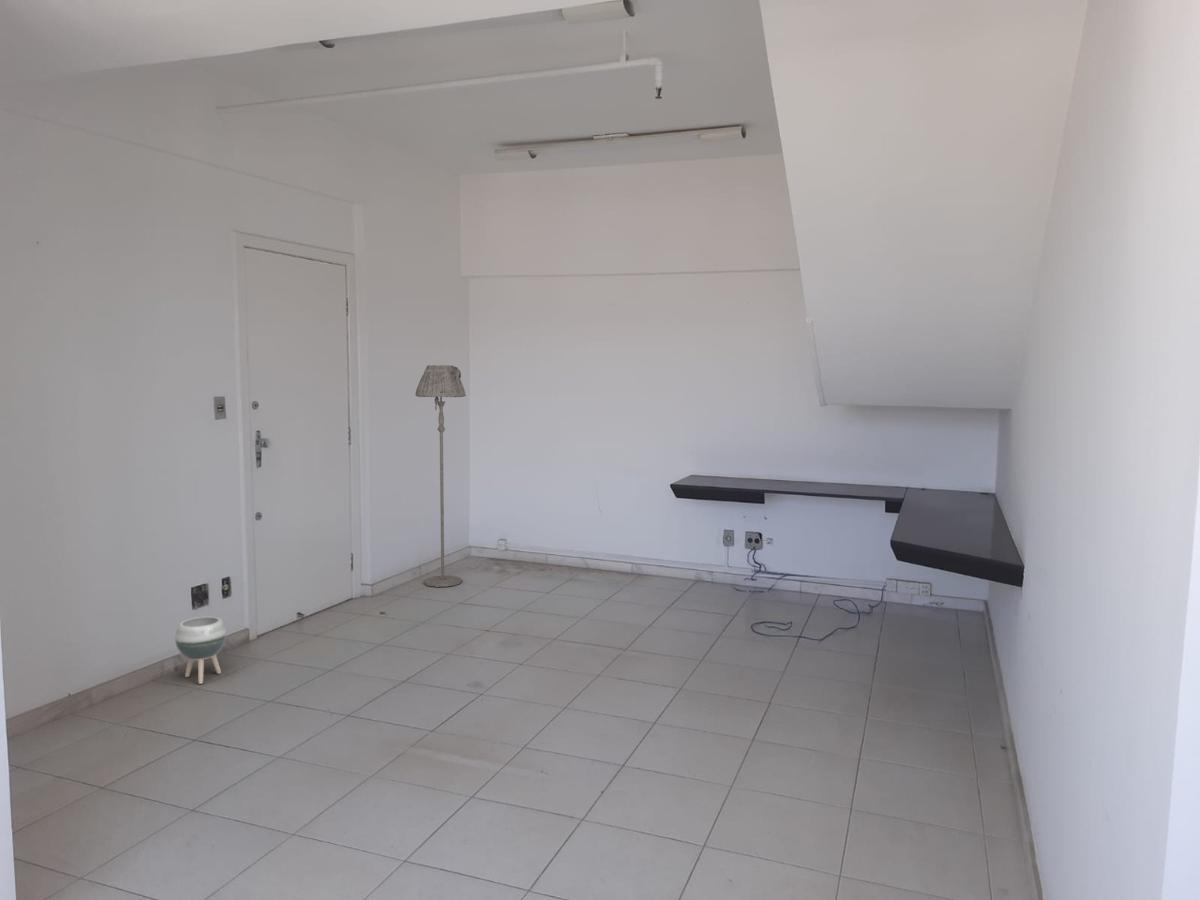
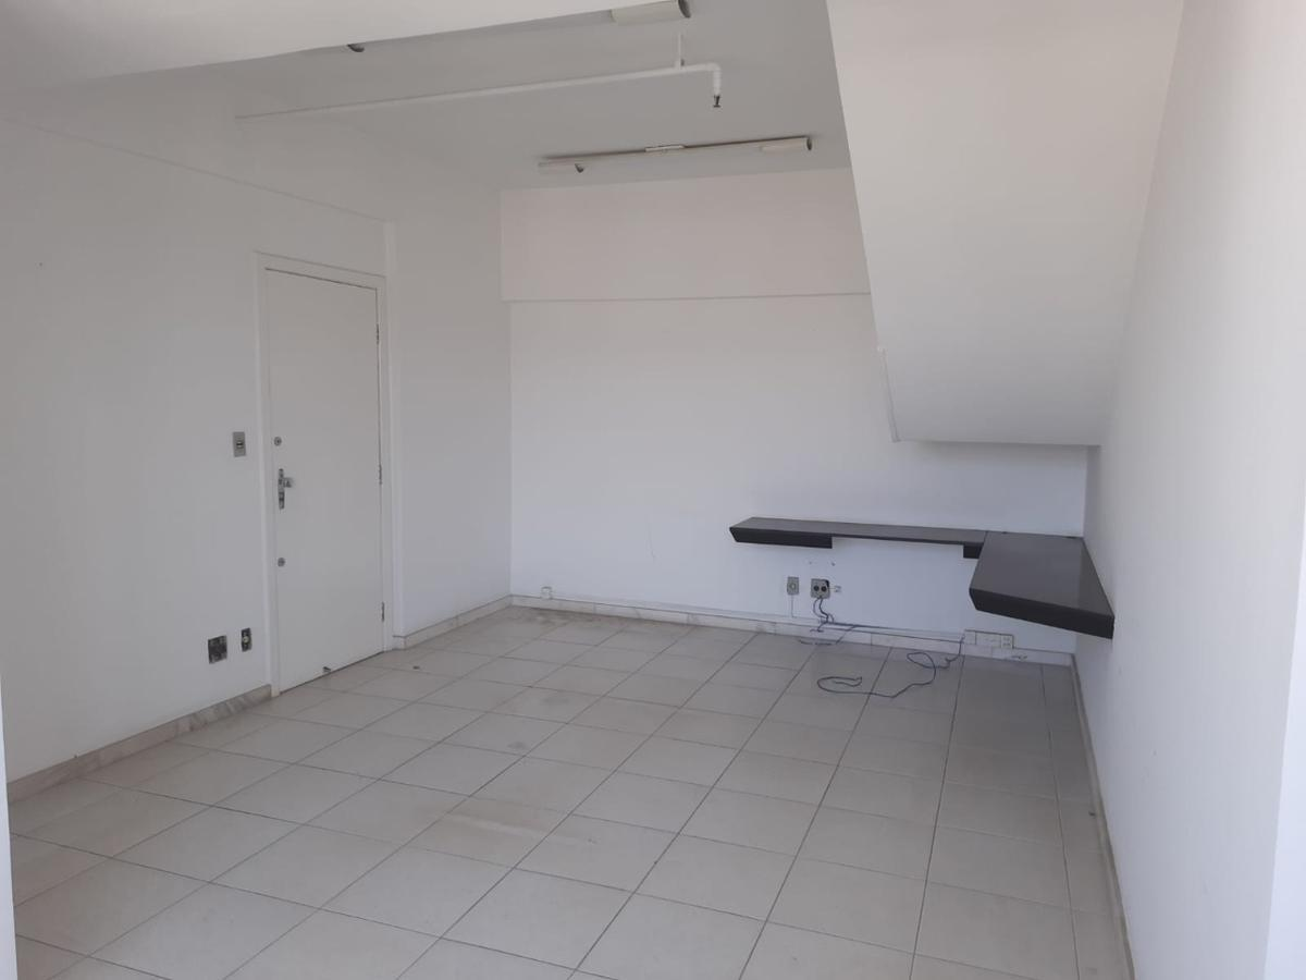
- floor lamp [415,364,467,588]
- planter [174,615,227,685]
